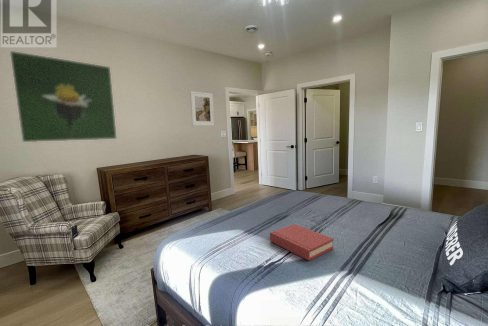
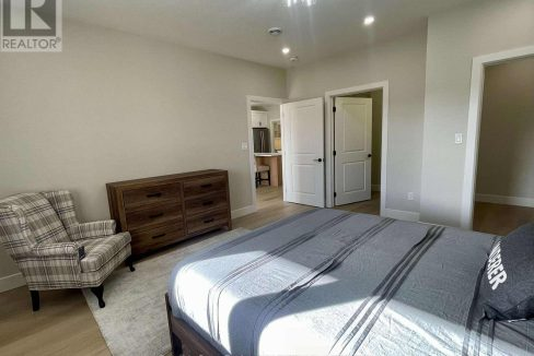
- hardback book [269,223,334,262]
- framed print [189,90,215,127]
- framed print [9,50,118,143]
